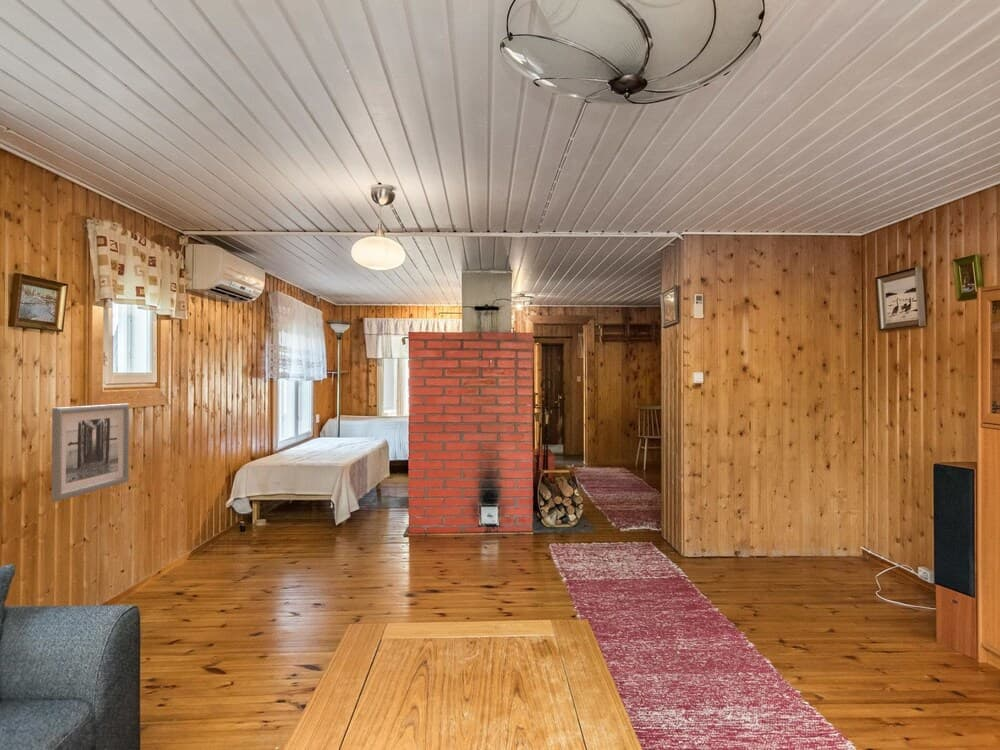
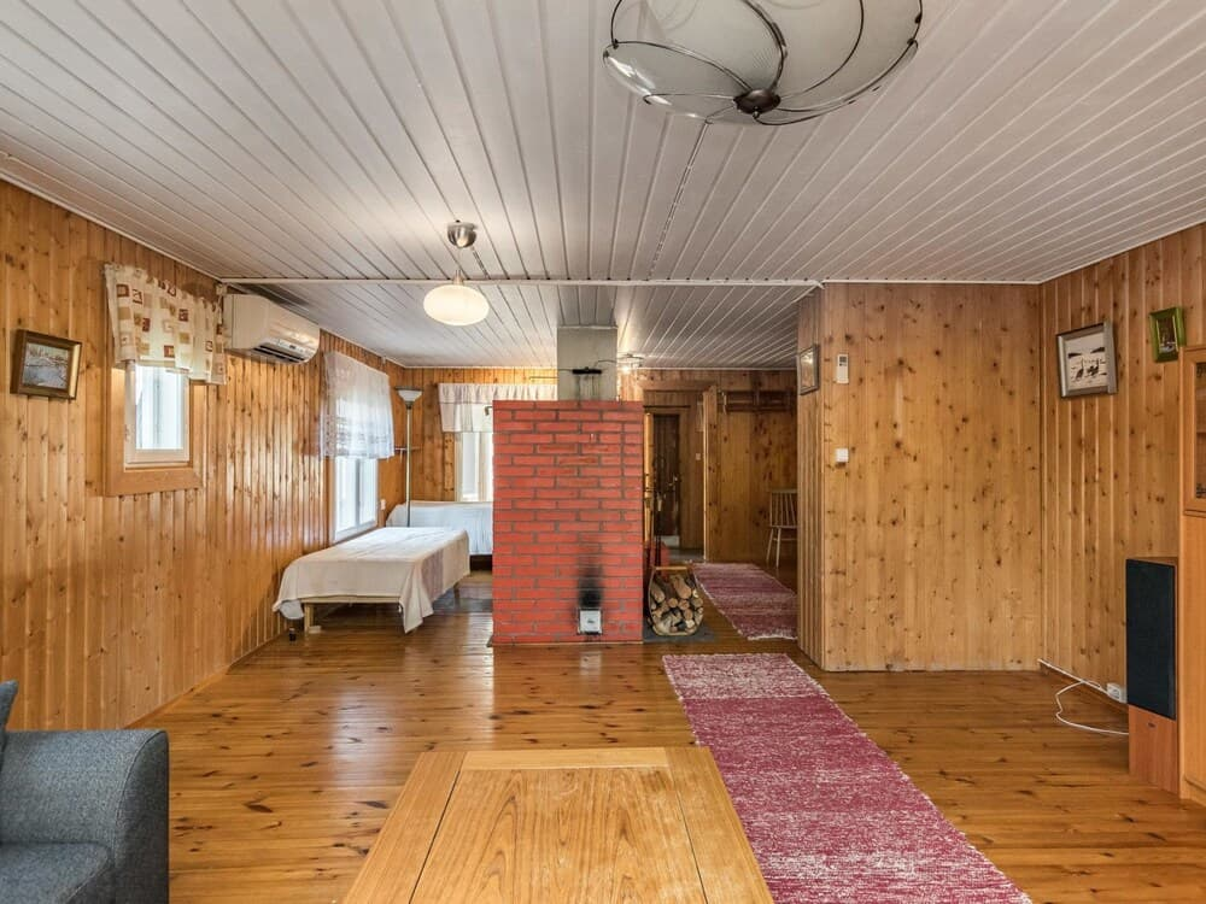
- wall art [51,402,130,503]
